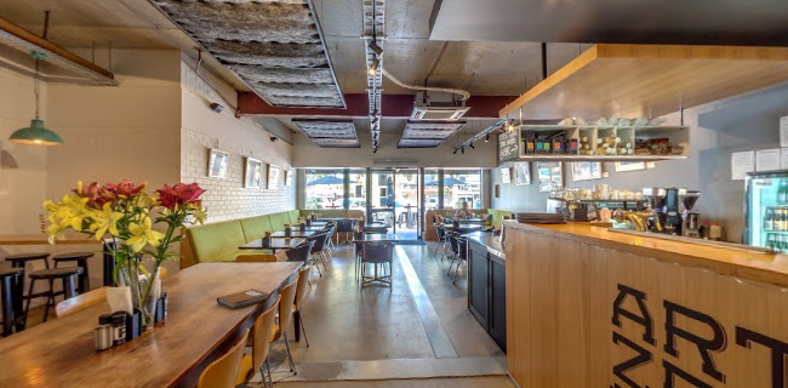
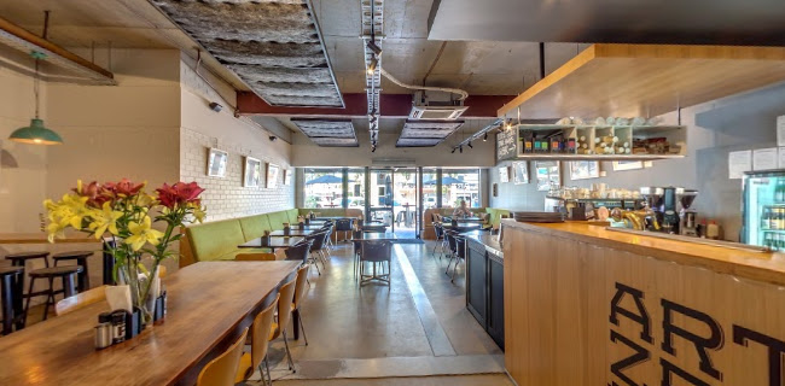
- notebook [216,287,270,310]
